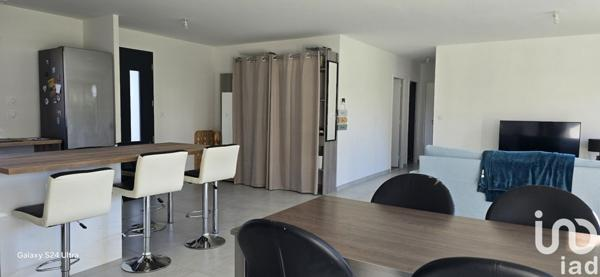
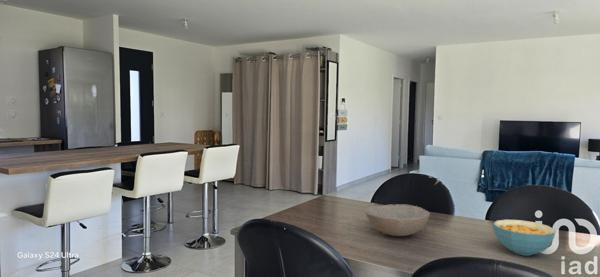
+ cereal bowl [492,219,557,257]
+ bowl [364,203,431,237]
